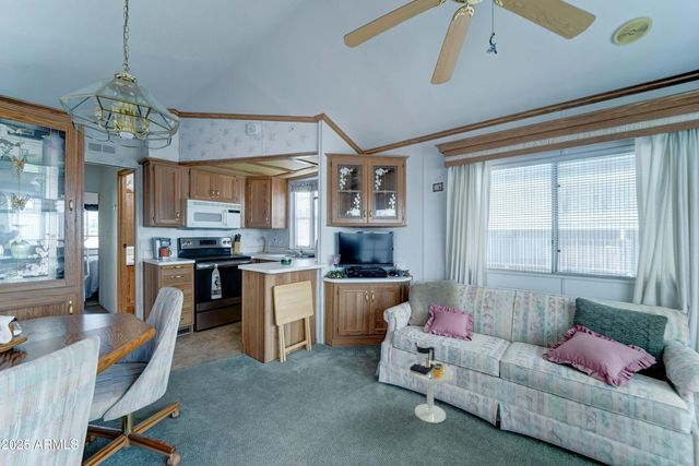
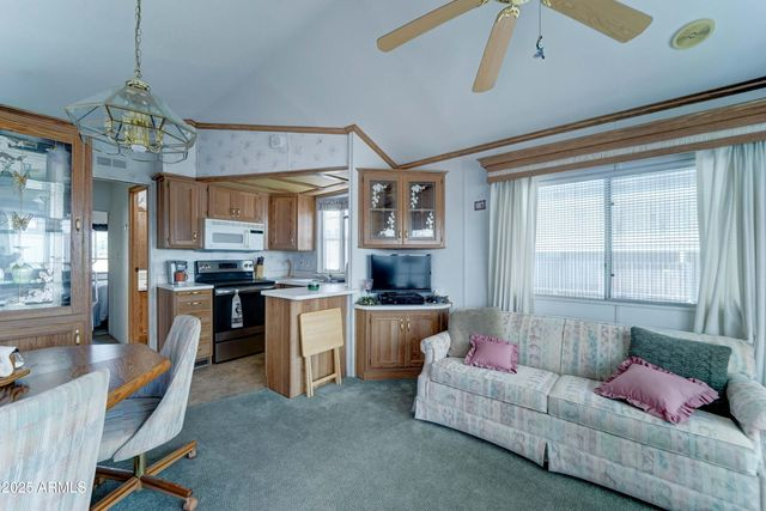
- side table [407,342,454,425]
